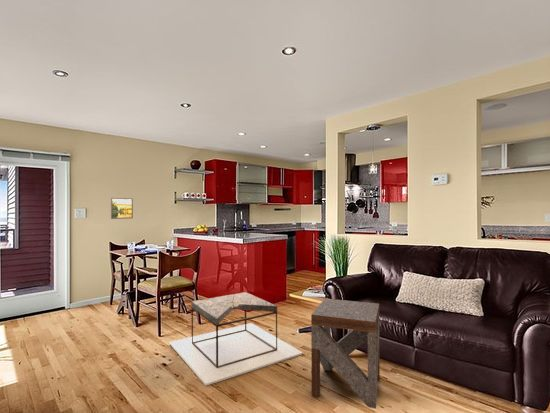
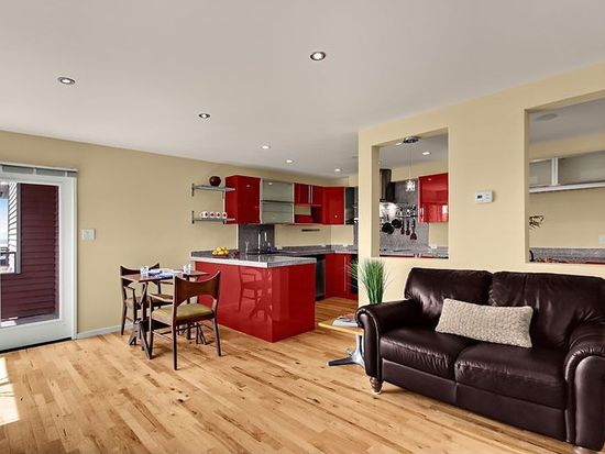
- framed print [110,197,134,220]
- side table [310,298,381,409]
- coffee table [169,291,304,387]
